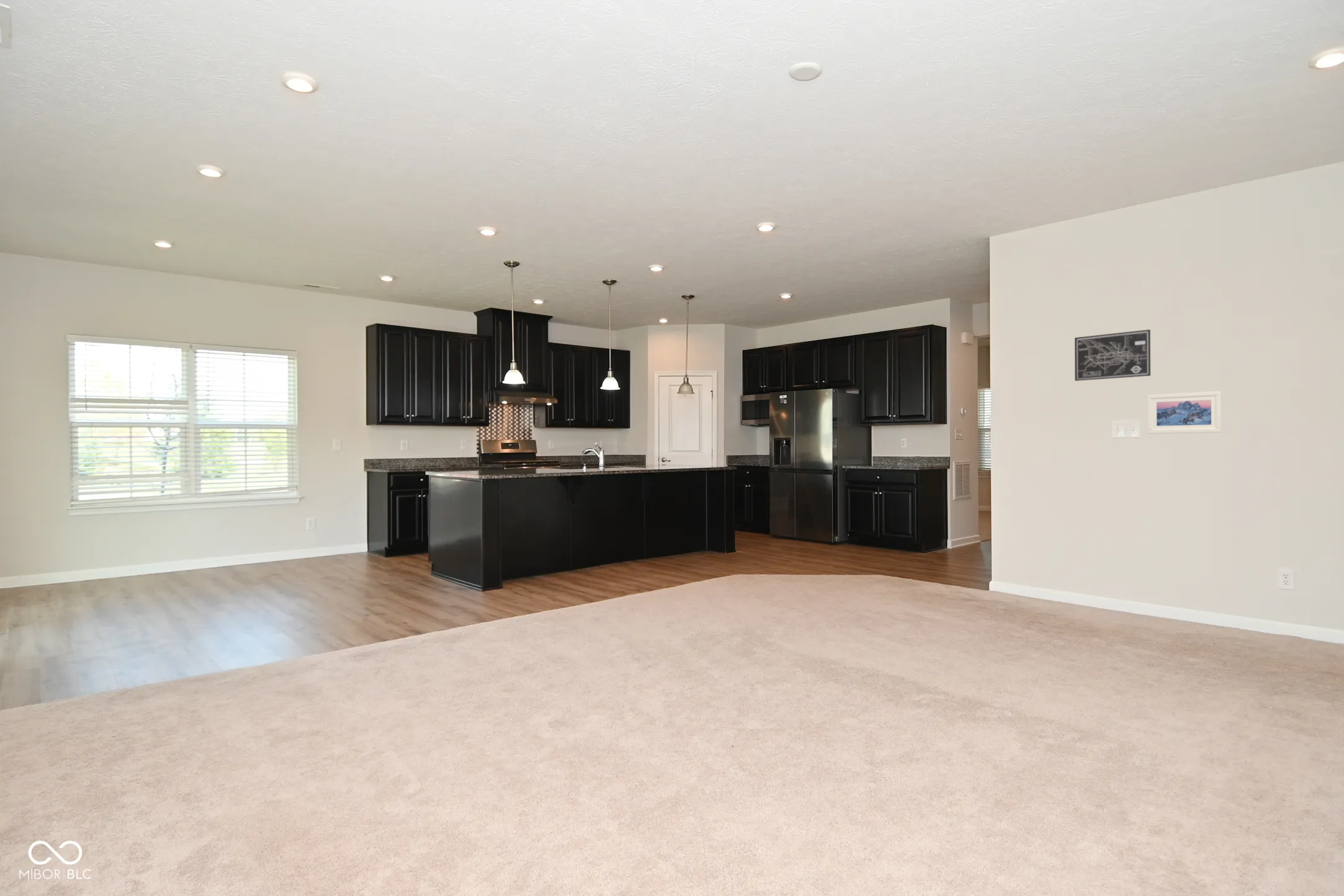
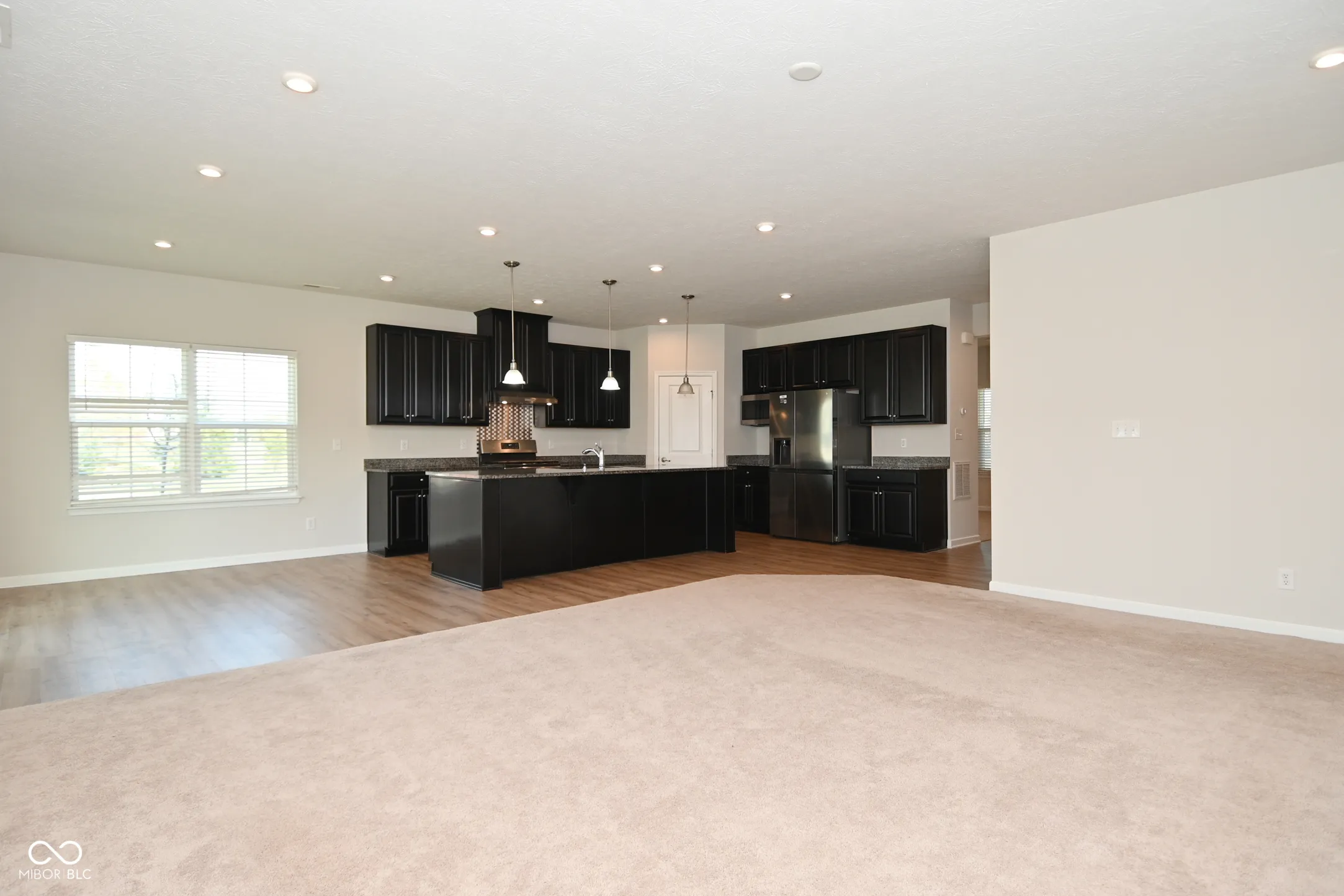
- wall art [1074,329,1151,382]
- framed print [1147,390,1222,434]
